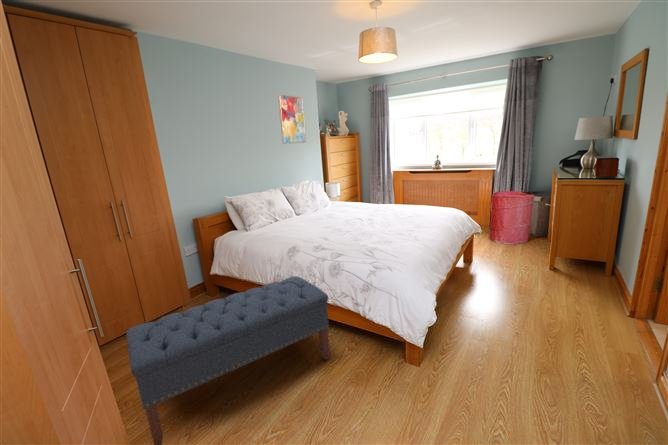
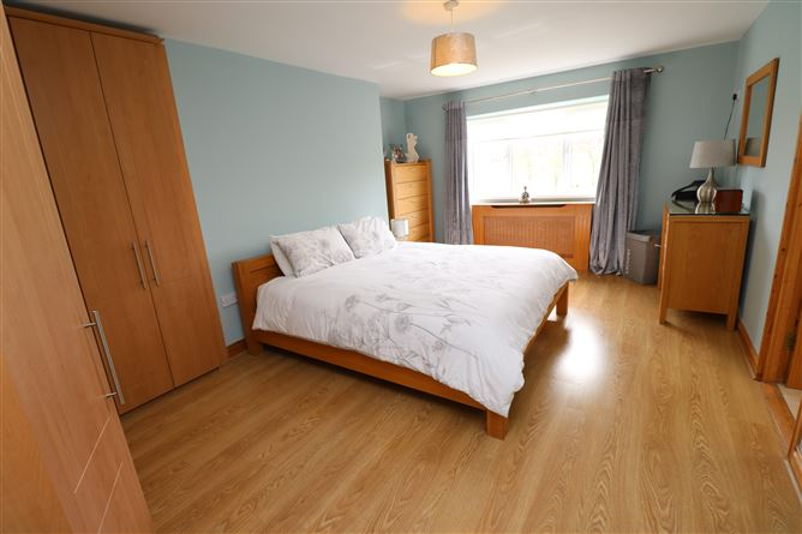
- bench [125,275,331,445]
- wall art [277,93,307,145]
- laundry hamper [488,190,535,245]
